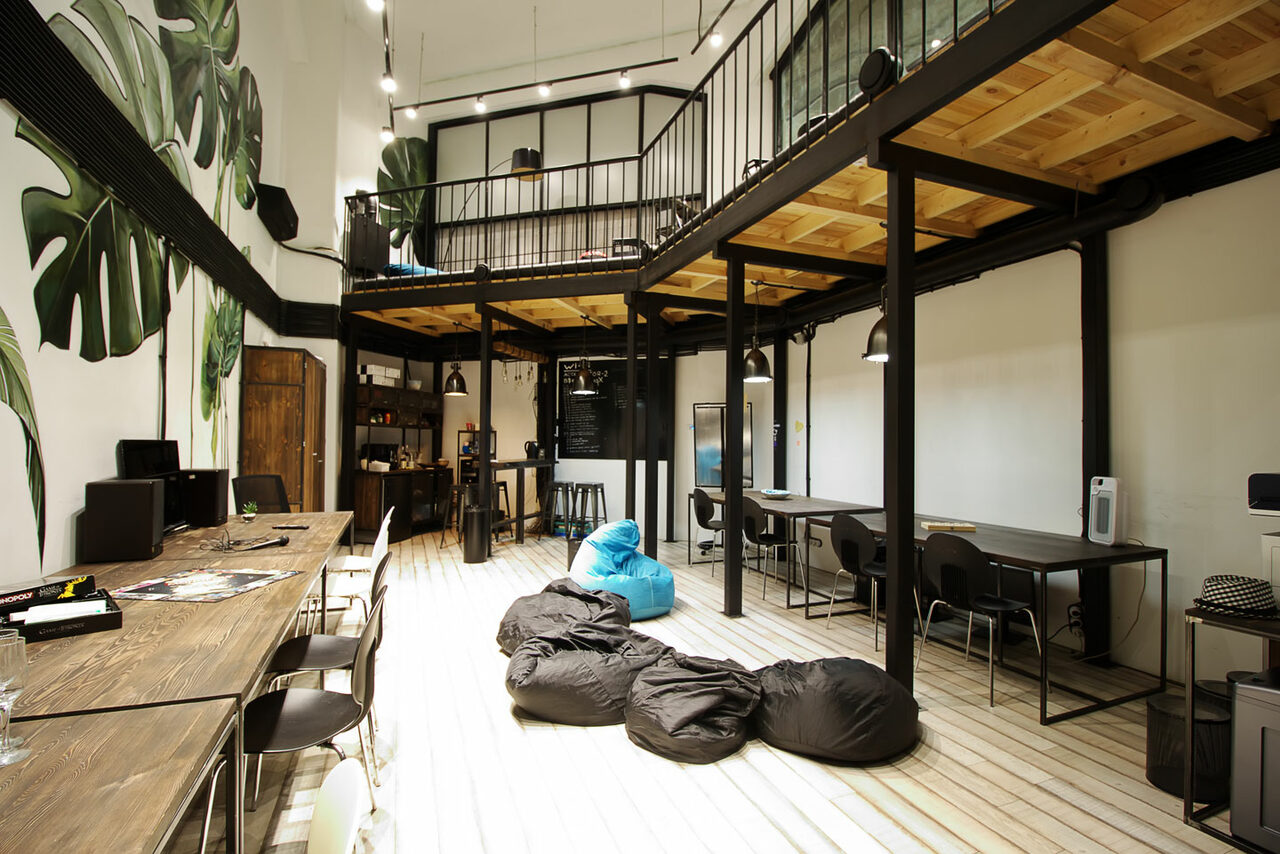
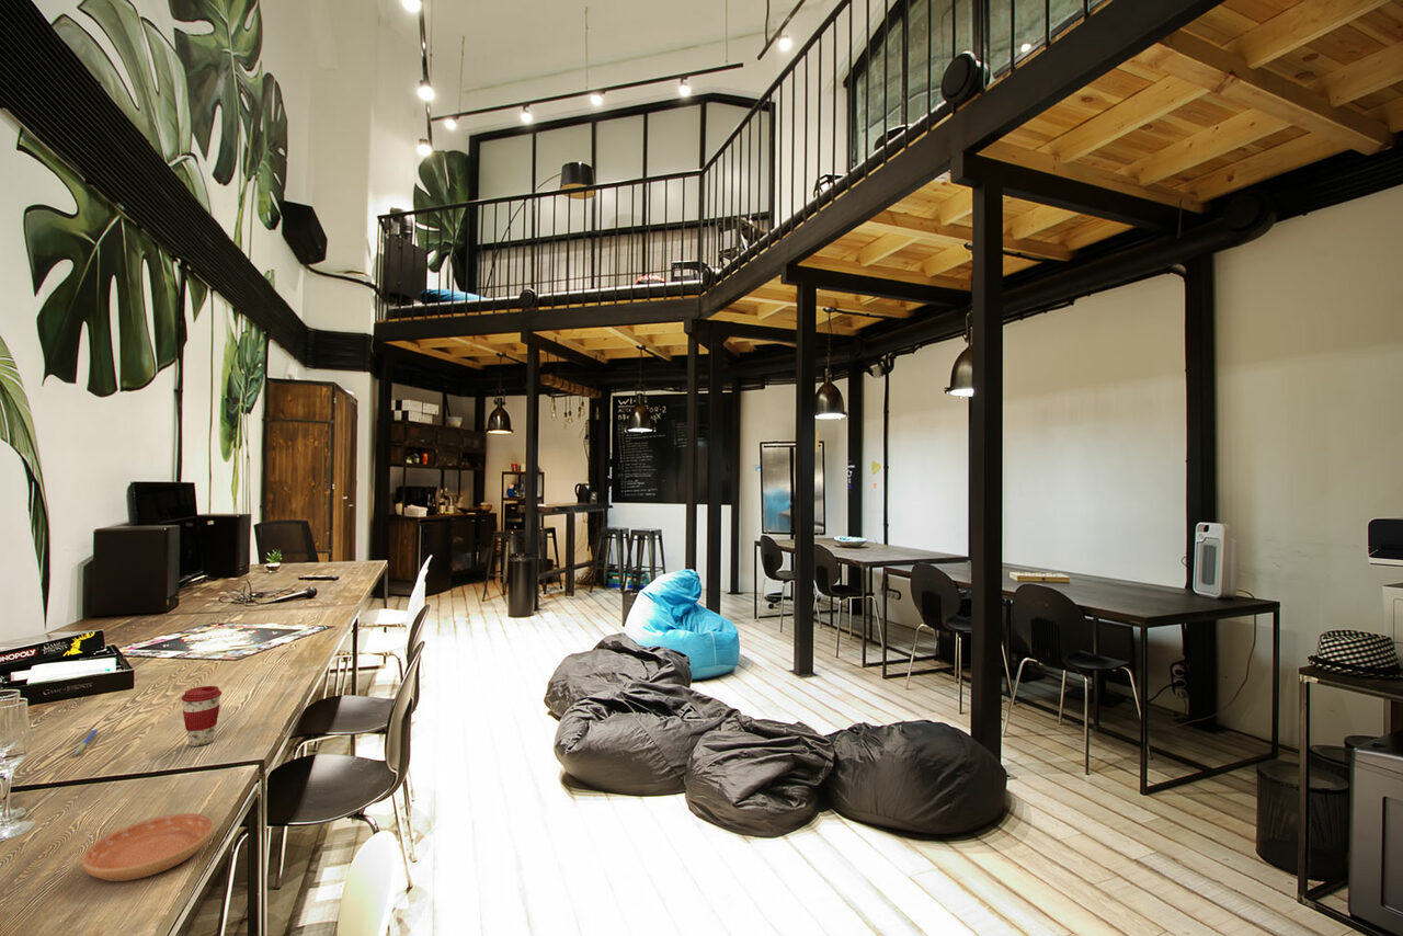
+ coffee cup [180,685,223,747]
+ saucer [80,812,215,882]
+ pen [73,728,99,756]
